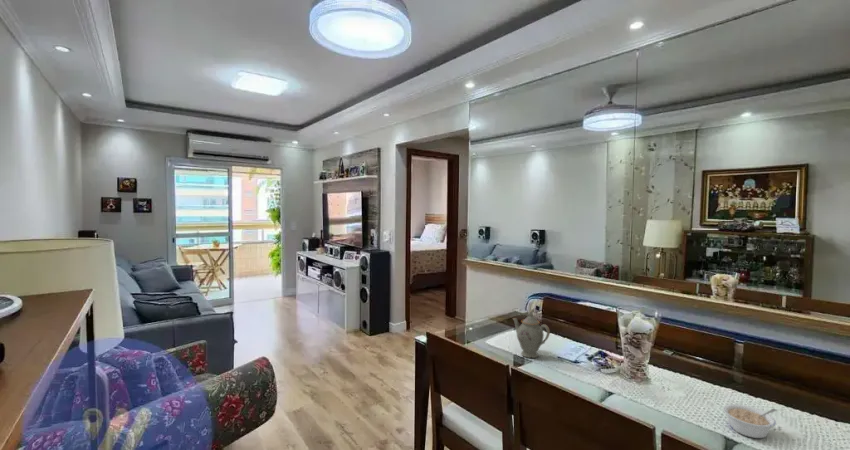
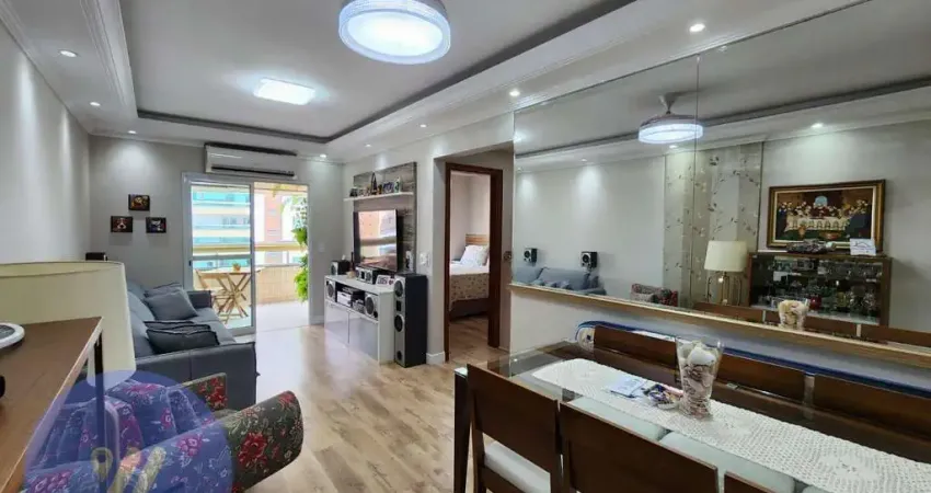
- legume [722,403,778,439]
- chinaware [511,310,551,359]
